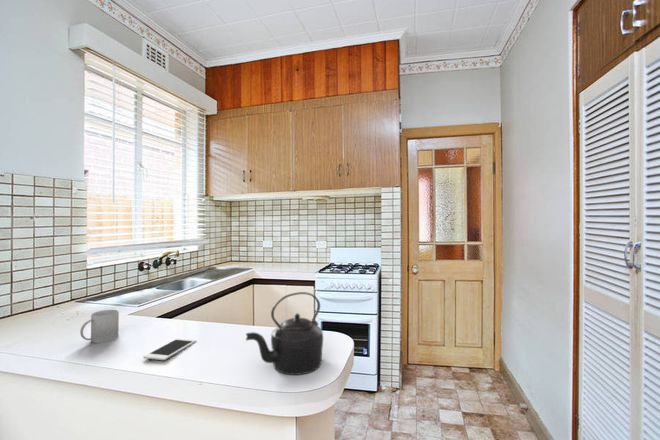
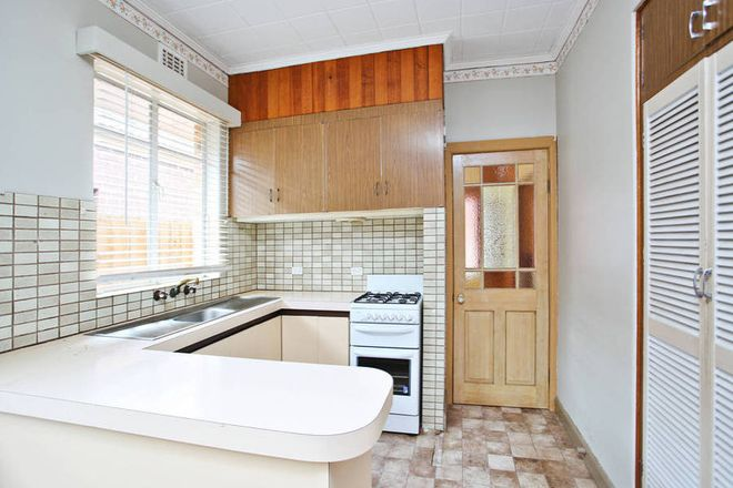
- kettle [245,291,324,376]
- cell phone [142,337,197,361]
- mug [79,309,120,344]
